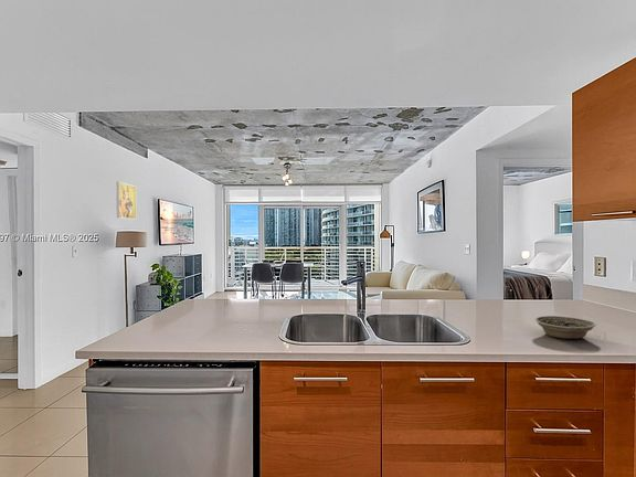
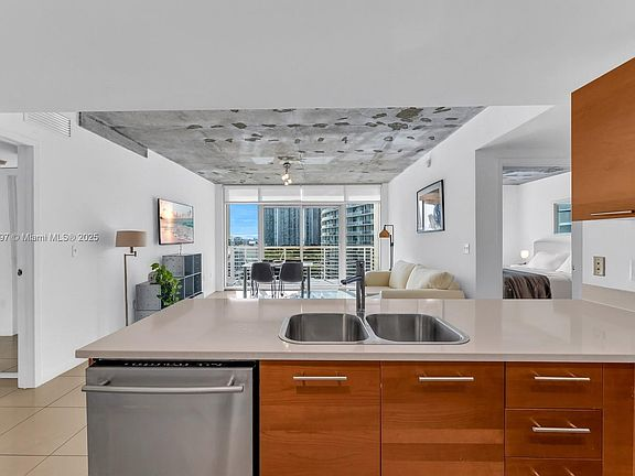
- bowl [534,315,597,340]
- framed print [116,181,137,220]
